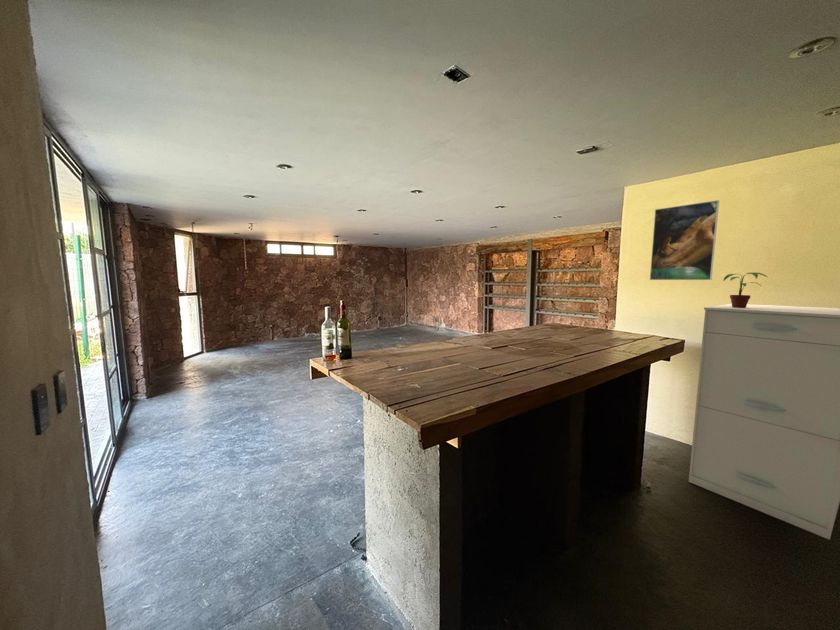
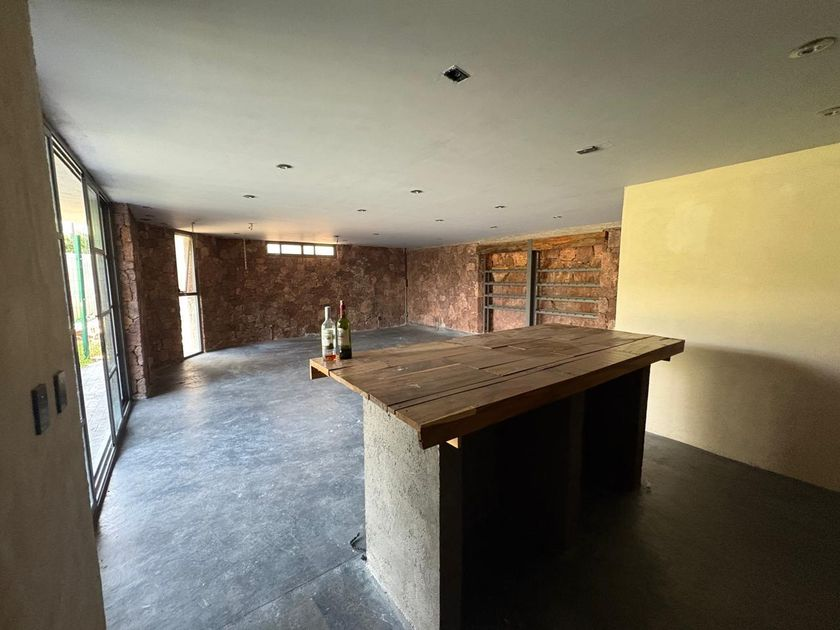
- filing cabinet [688,303,840,541]
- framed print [649,199,720,281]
- potted plant [723,271,769,308]
